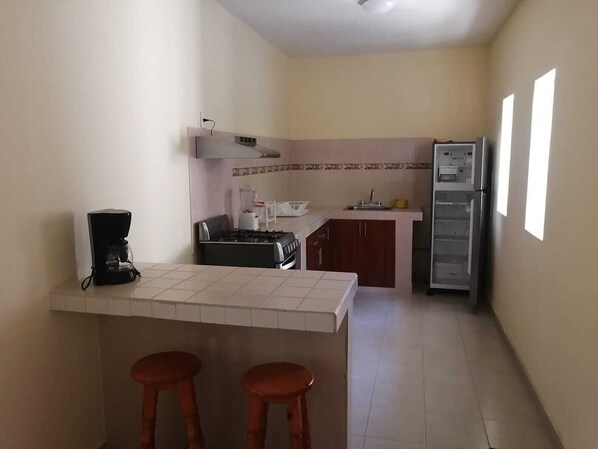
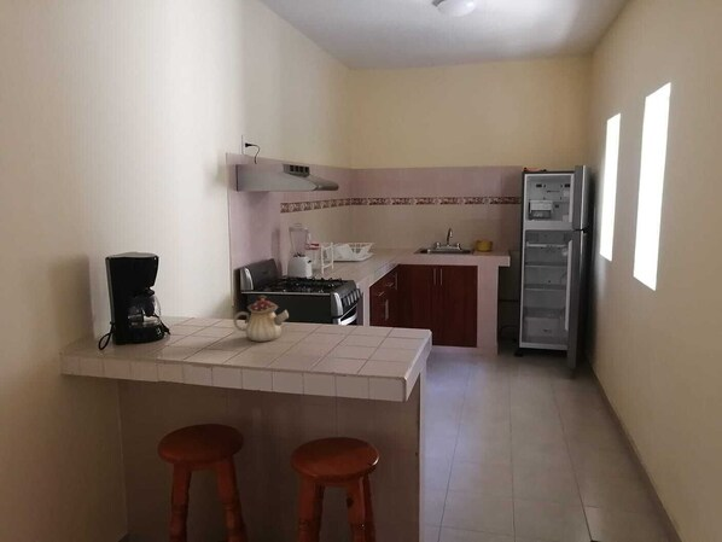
+ teapot [233,293,290,343]
